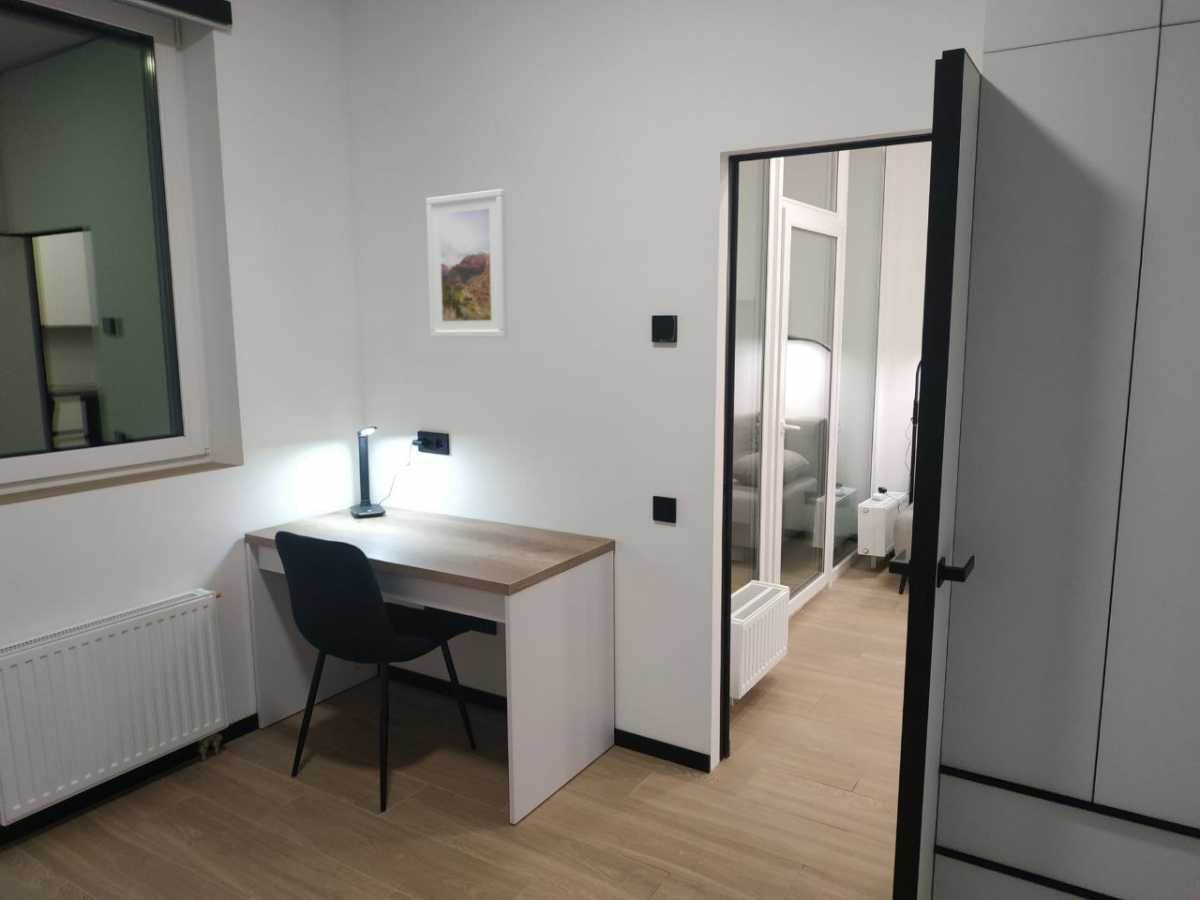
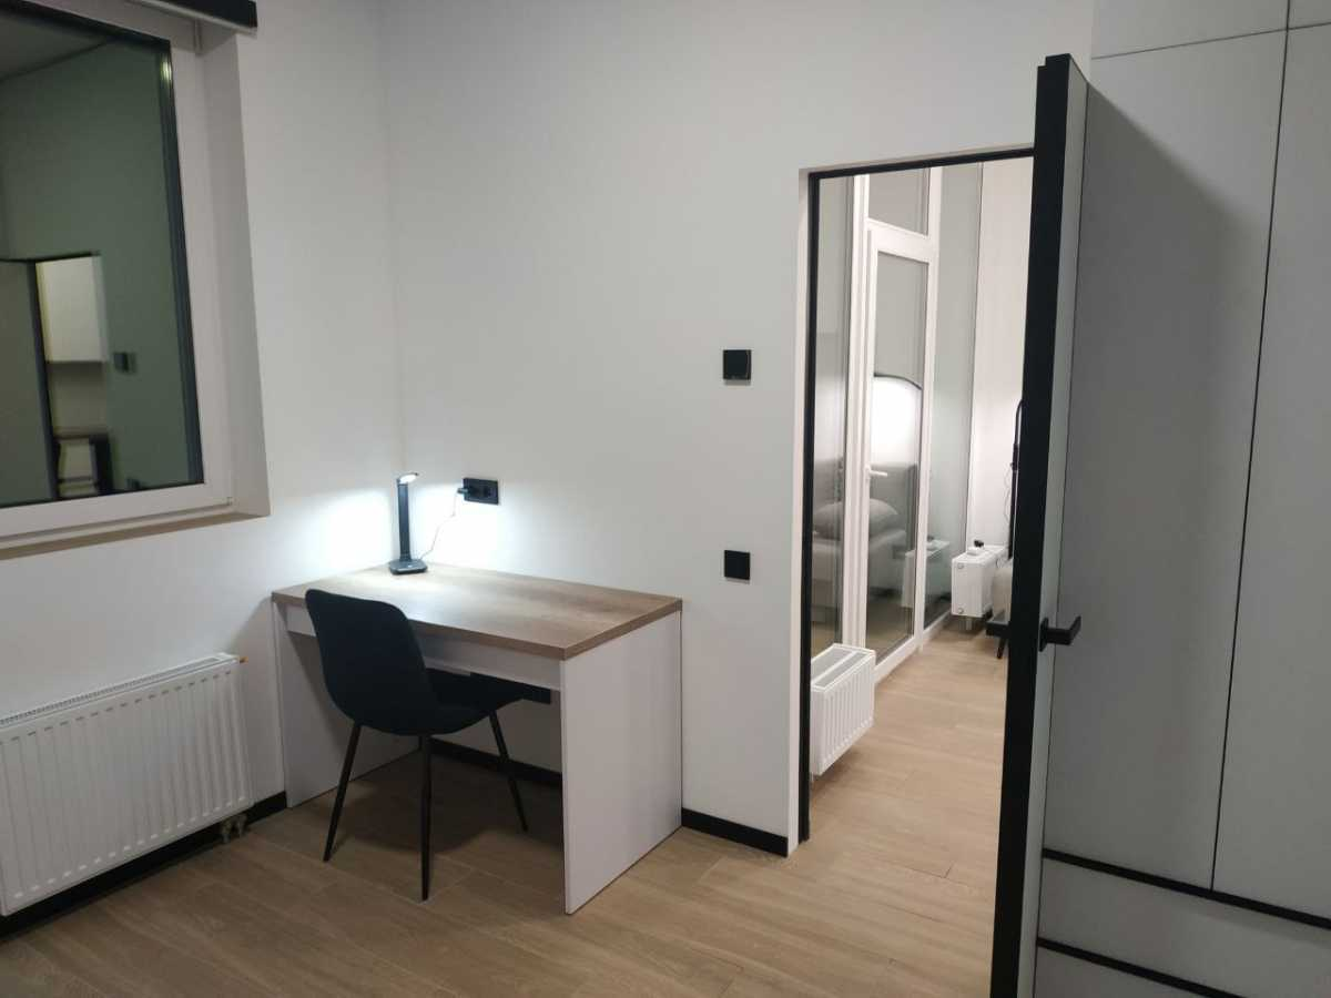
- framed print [425,188,509,339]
